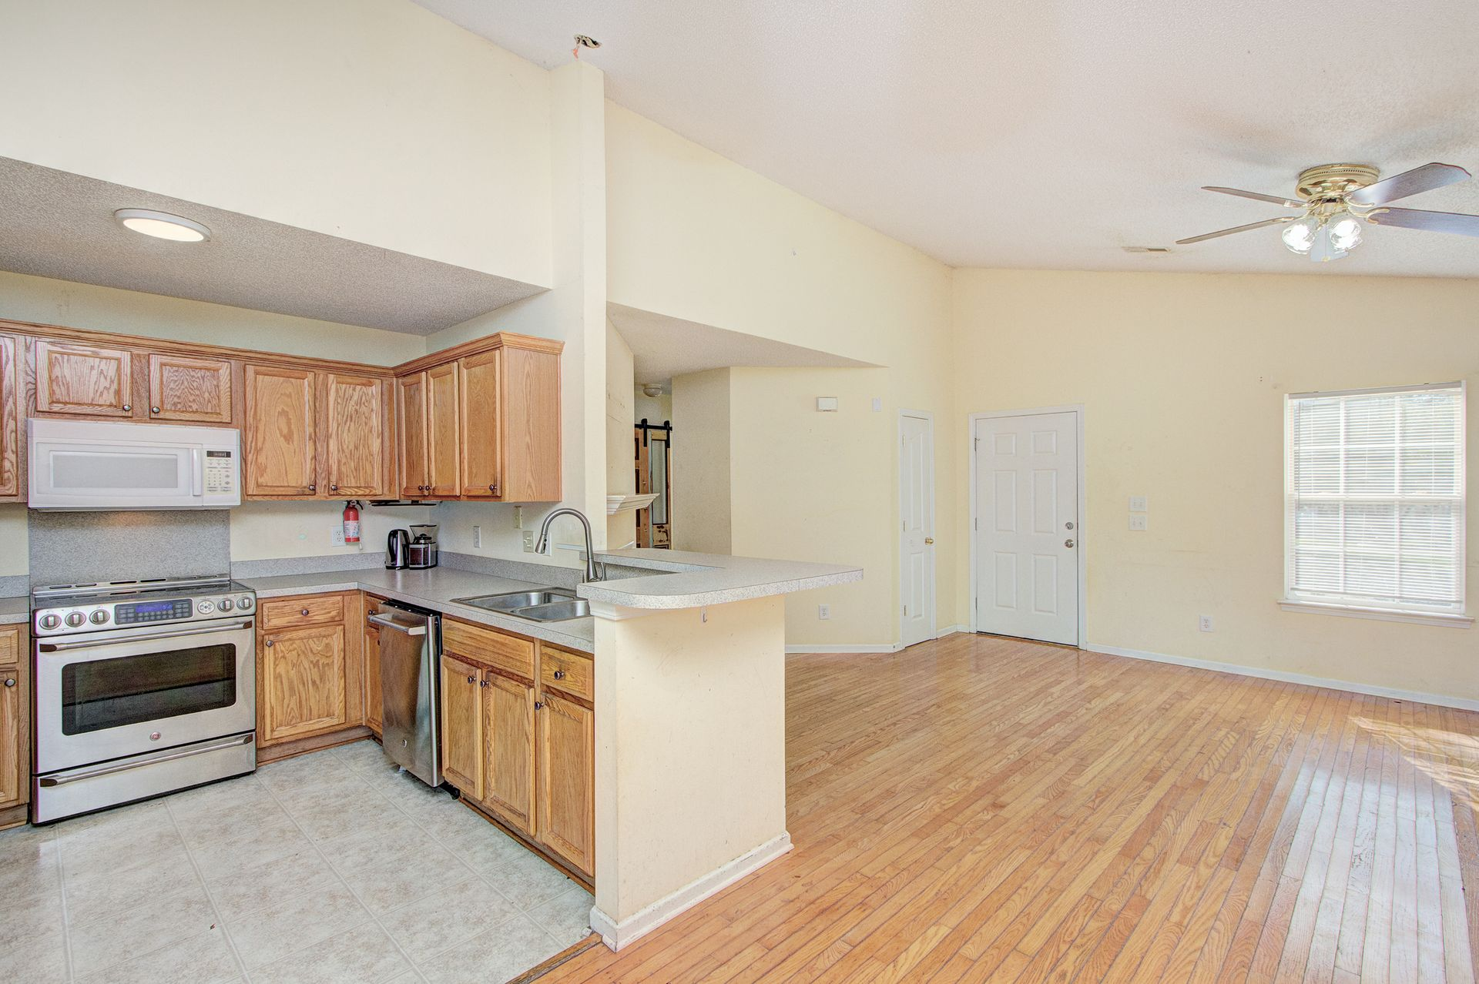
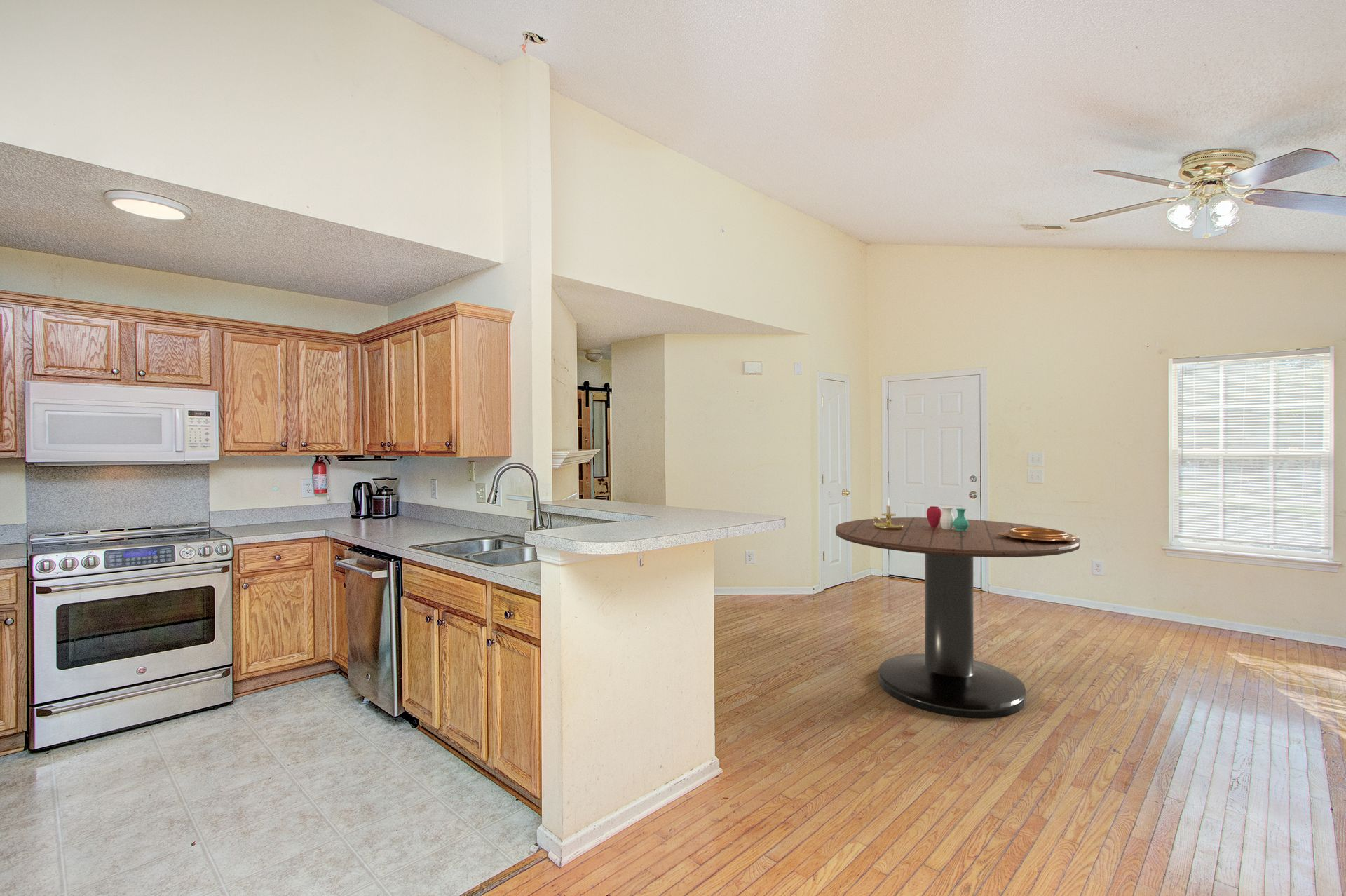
+ decorative bowl [996,527,1080,543]
+ dining table [835,517,1081,719]
+ candle holder [871,497,904,530]
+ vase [926,505,970,531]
